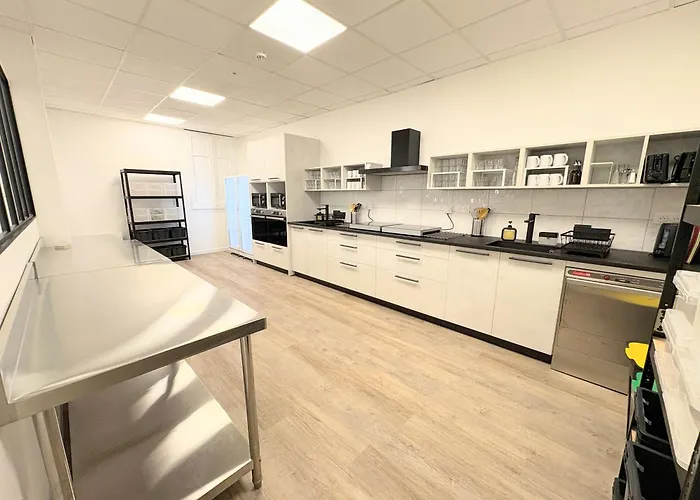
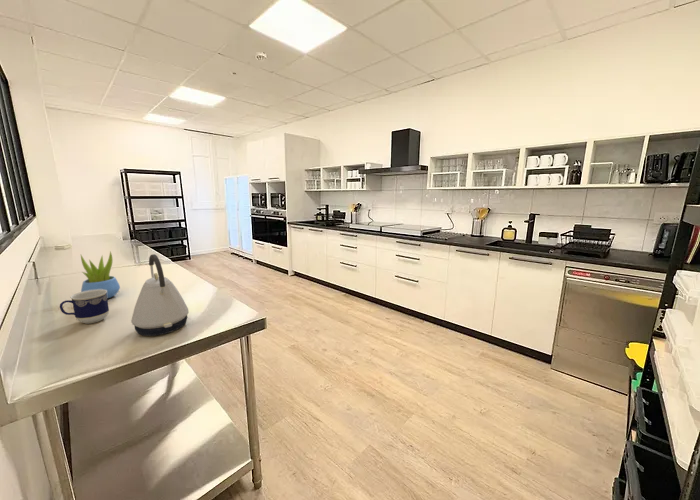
+ cup [59,289,110,325]
+ kettle [130,253,190,337]
+ succulent plant [80,250,121,300]
